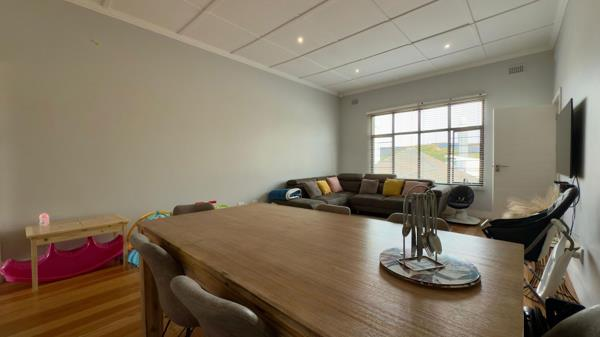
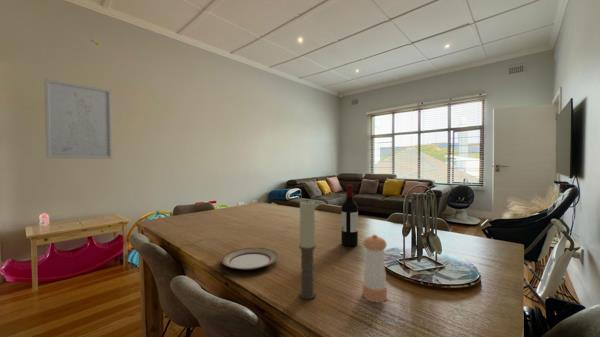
+ plate [220,247,279,271]
+ candle [298,199,317,300]
+ wall art [43,78,114,160]
+ wine bottle [340,184,359,247]
+ pepper shaker [361,234,388,303]
